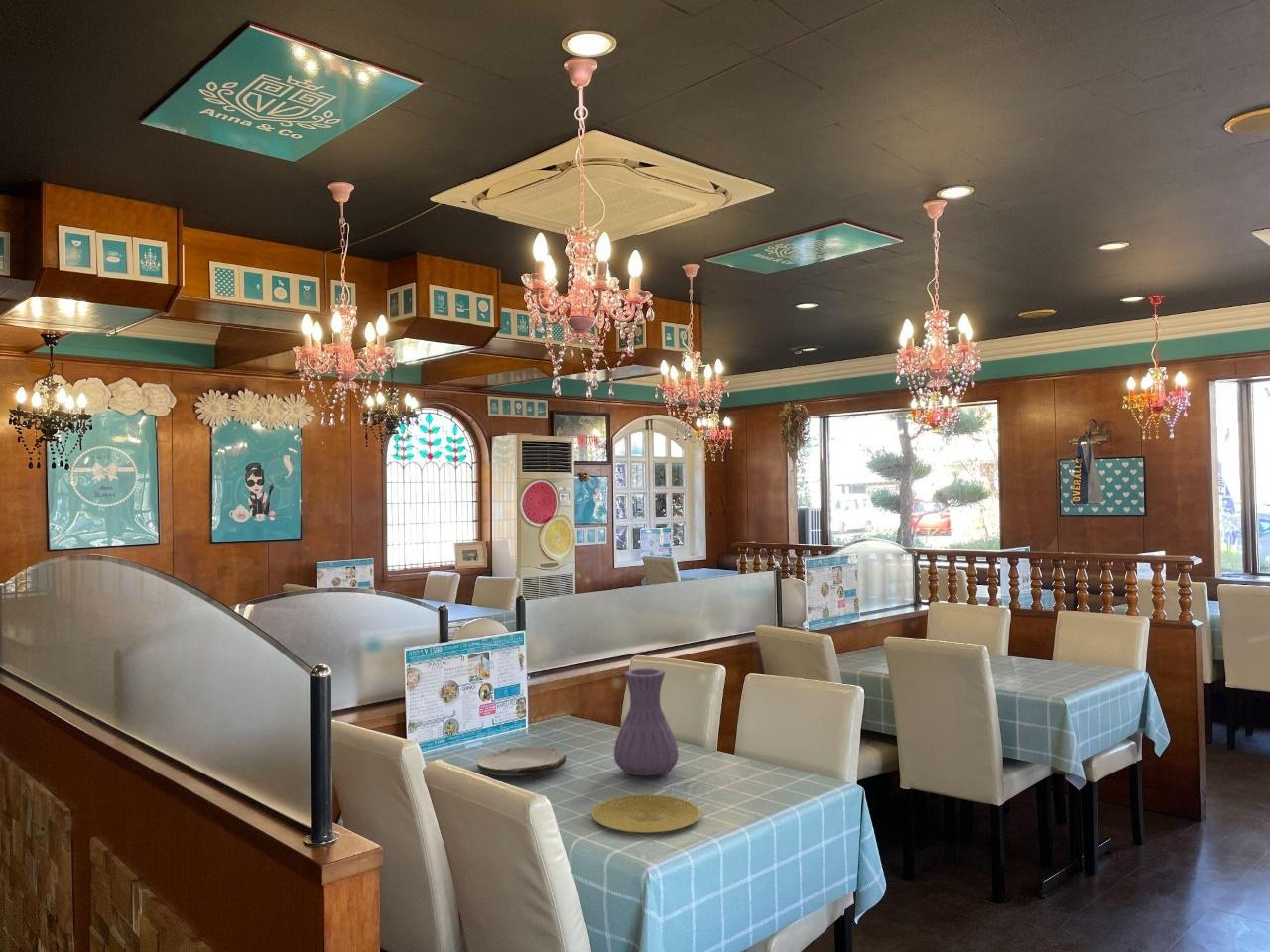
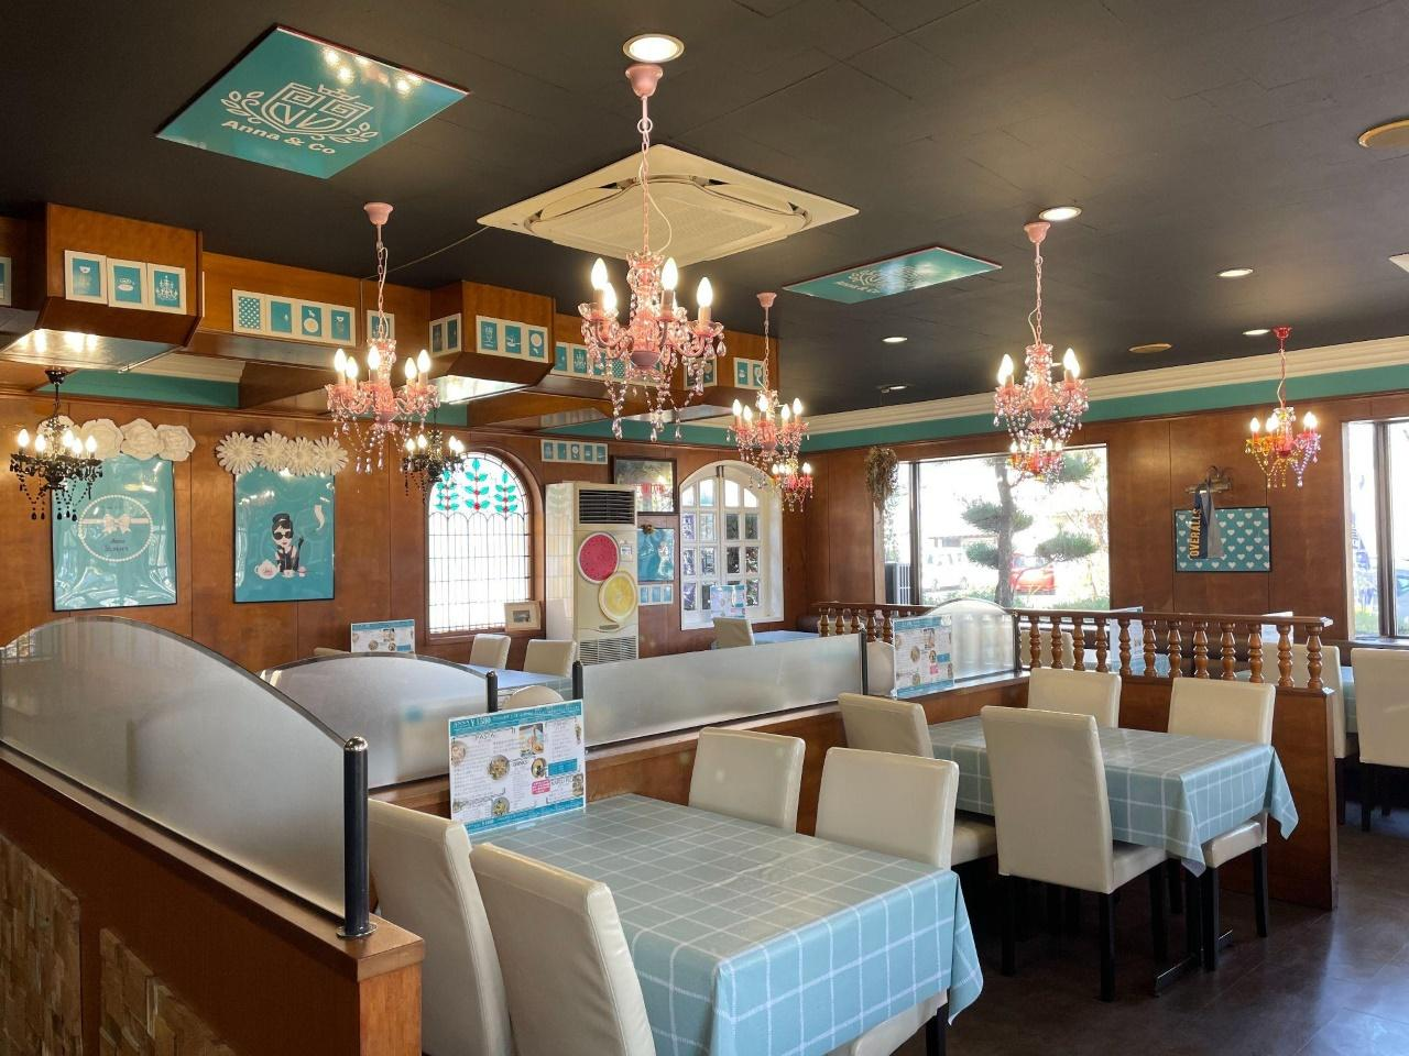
- plate [590,793,701,834]
- vase [613,667,680,776]
- plate [476,745,567,777]
